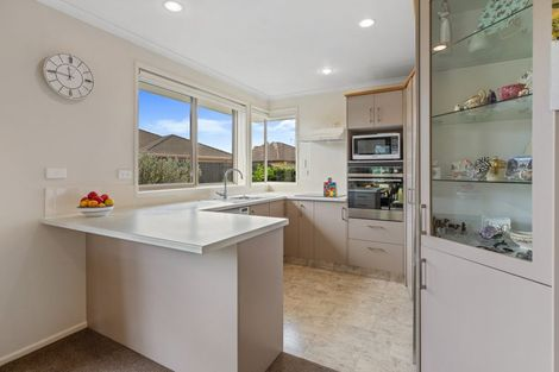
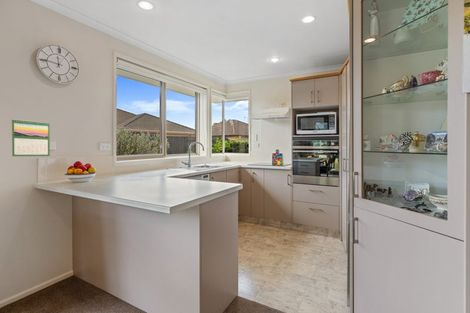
+ calendar [11,118,51,157]
